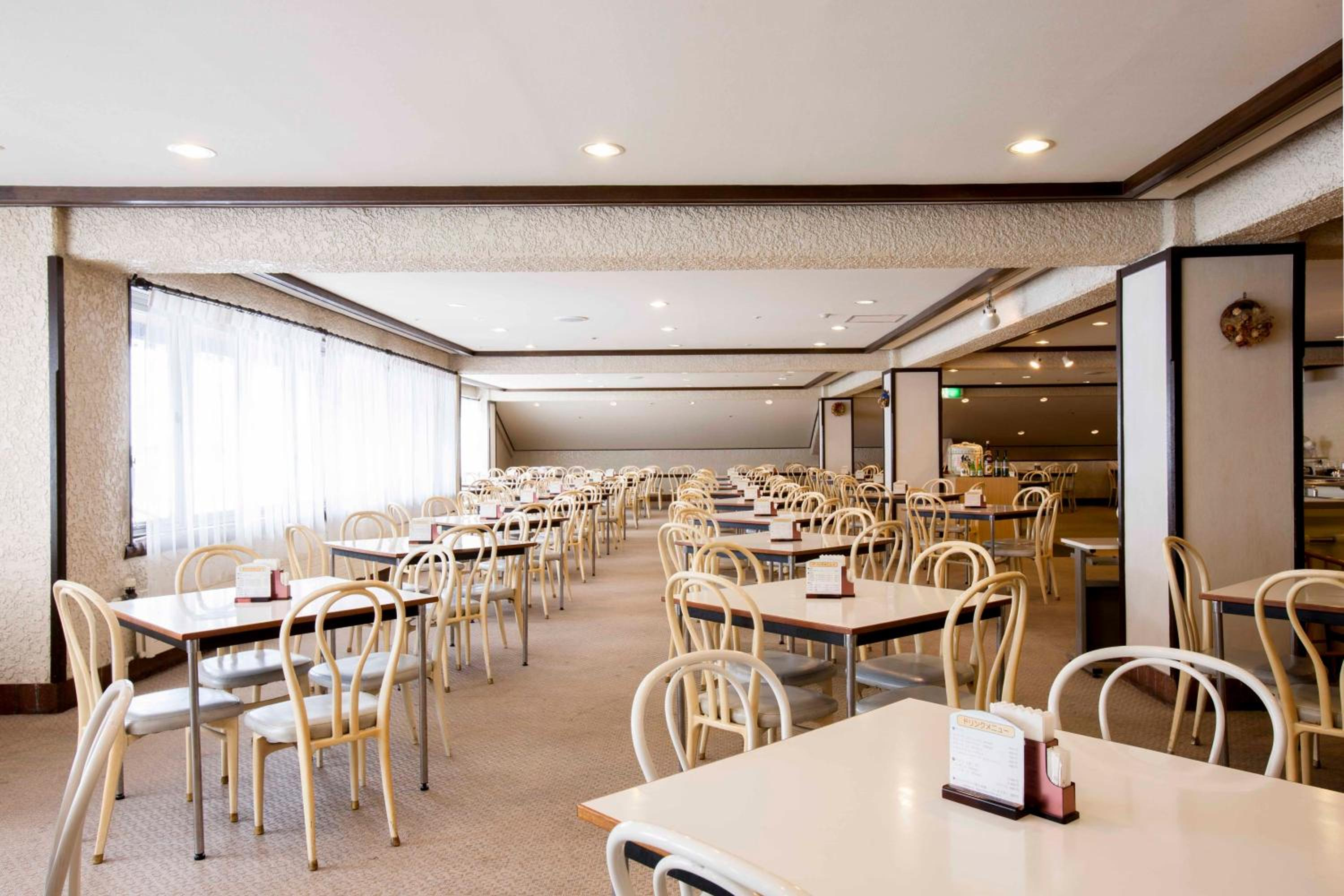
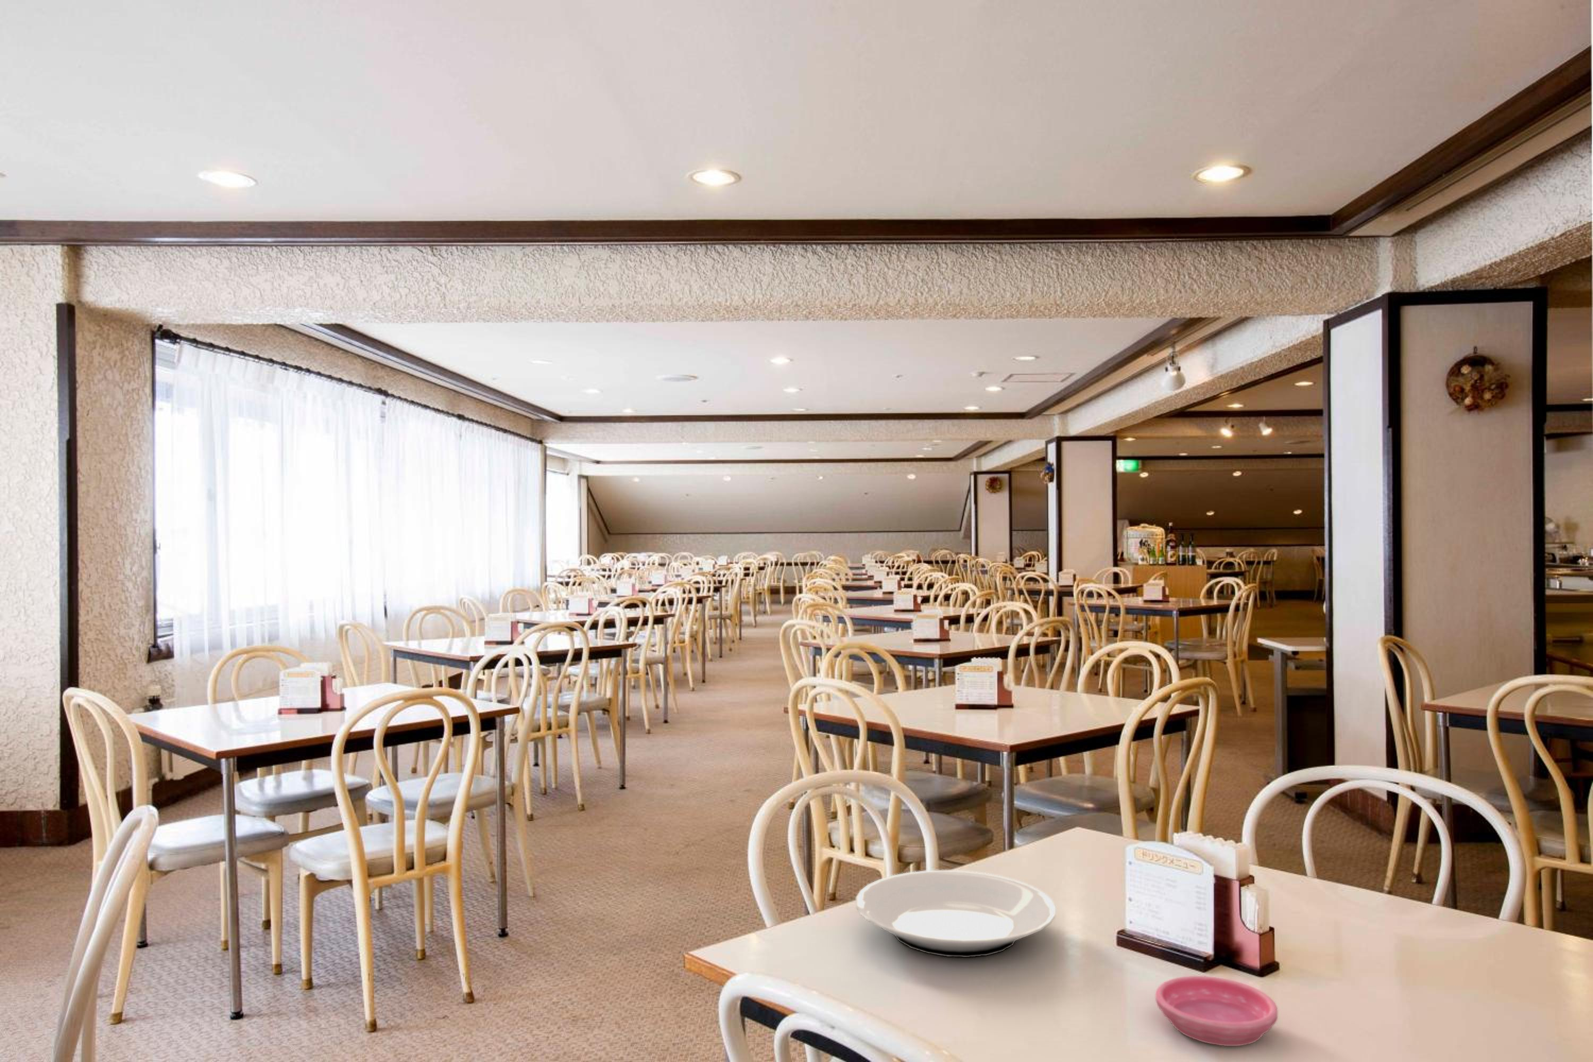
+ plate [856,870,1056,958]
+ saucer [1154,975,1278,1047]
